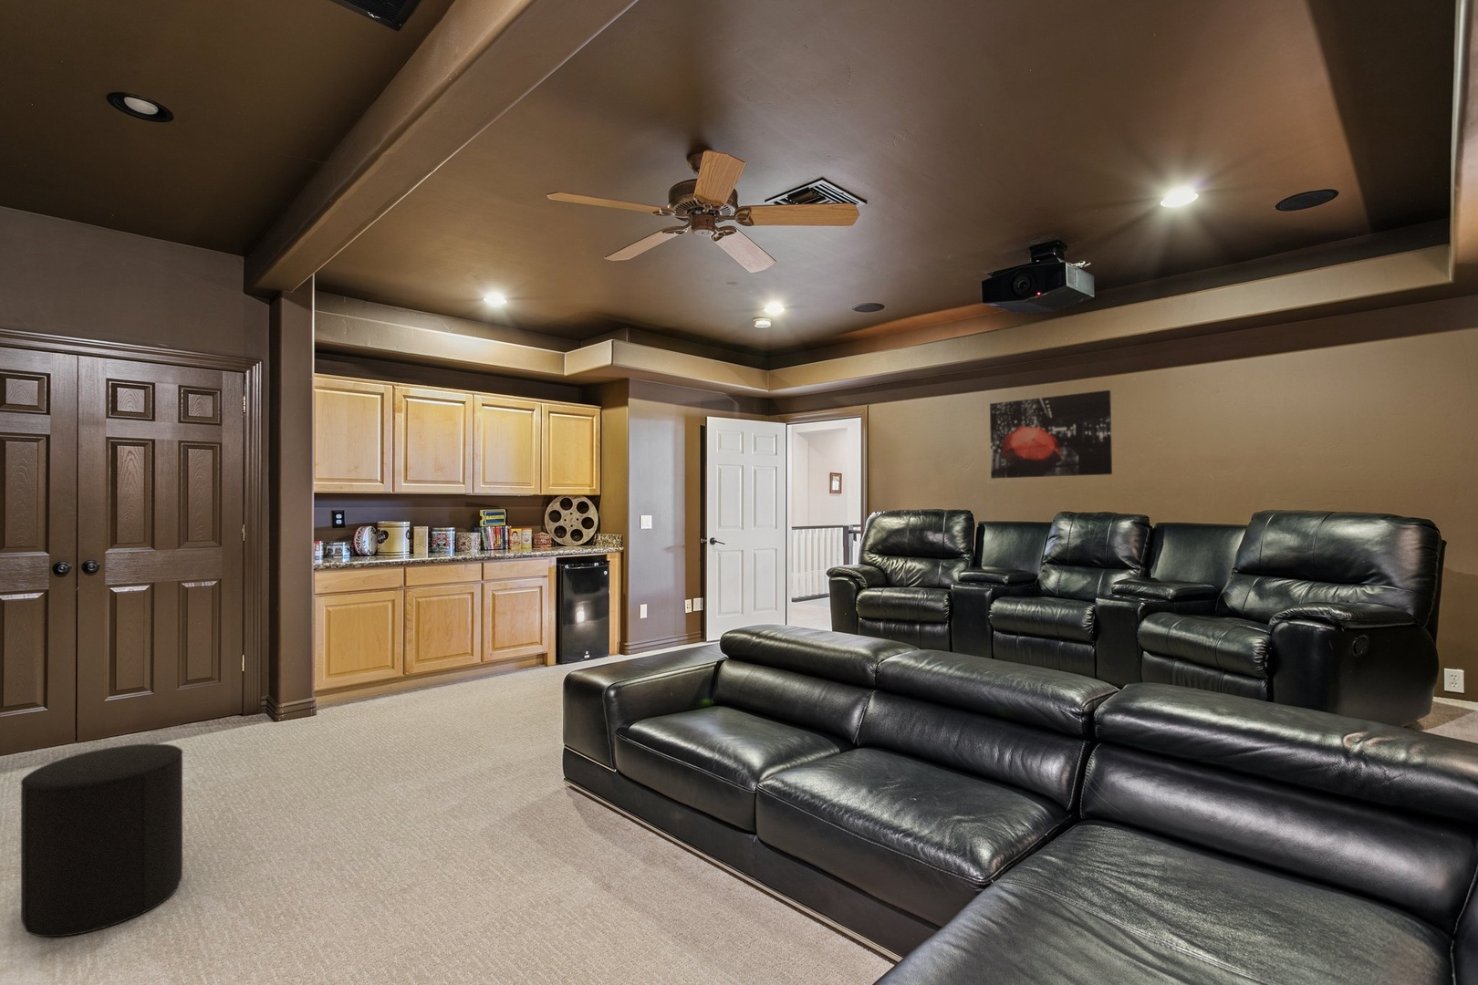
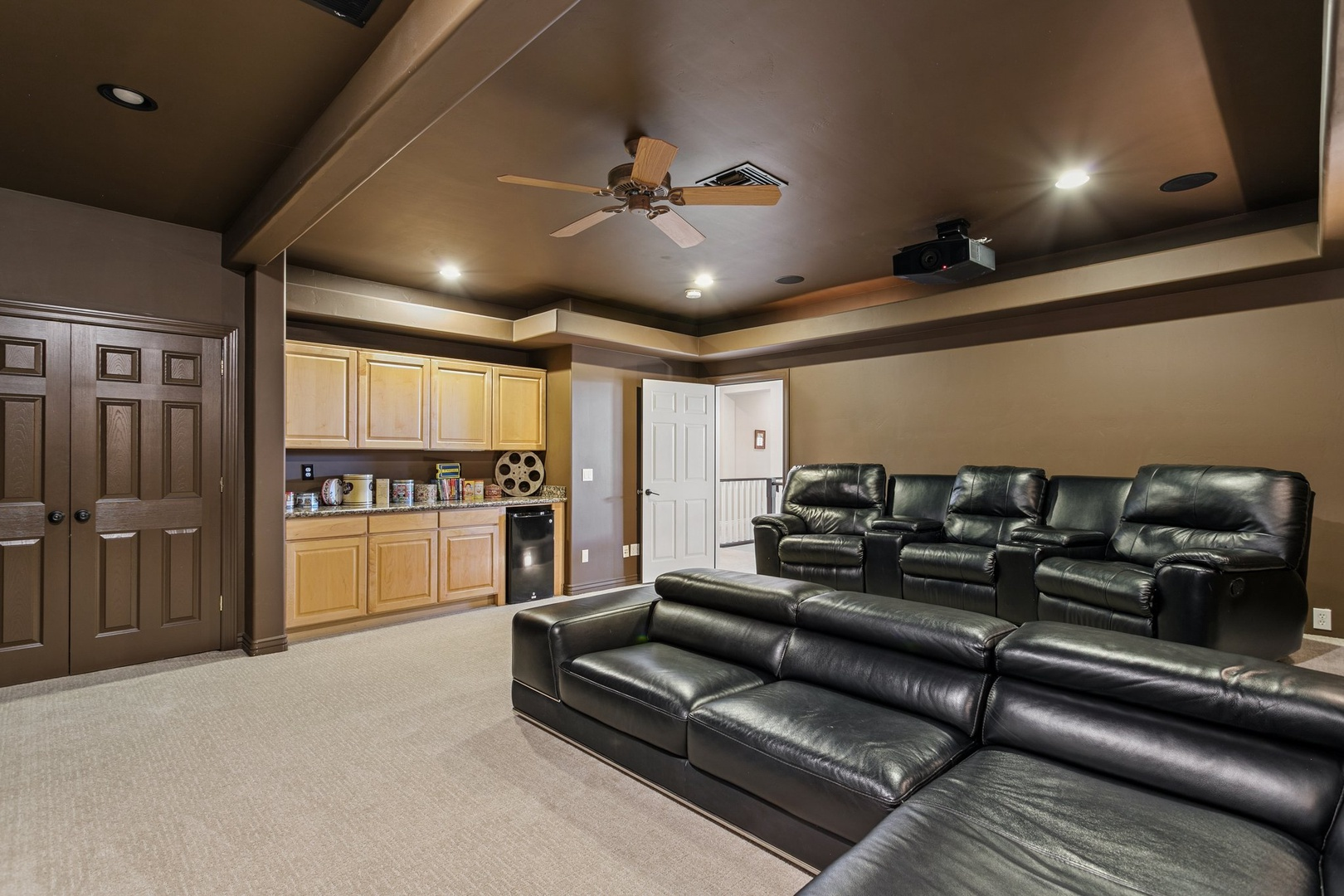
- stool [20,742,184,938]
- wall art [989,389,1113,479]
